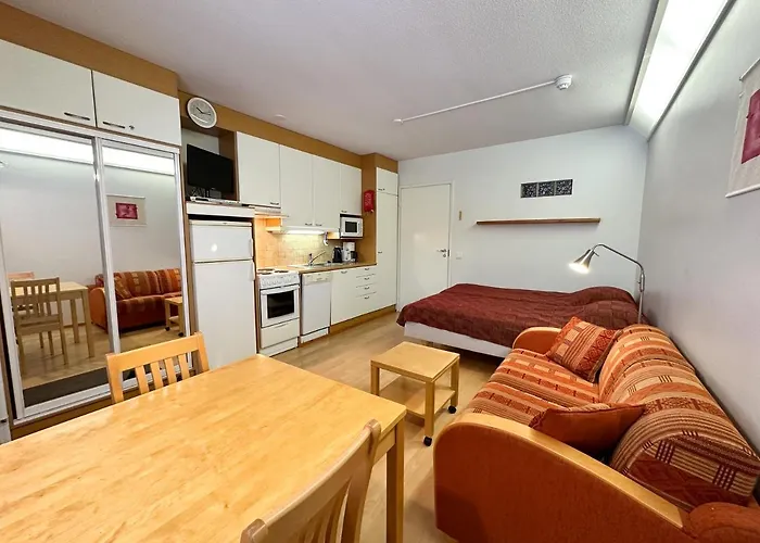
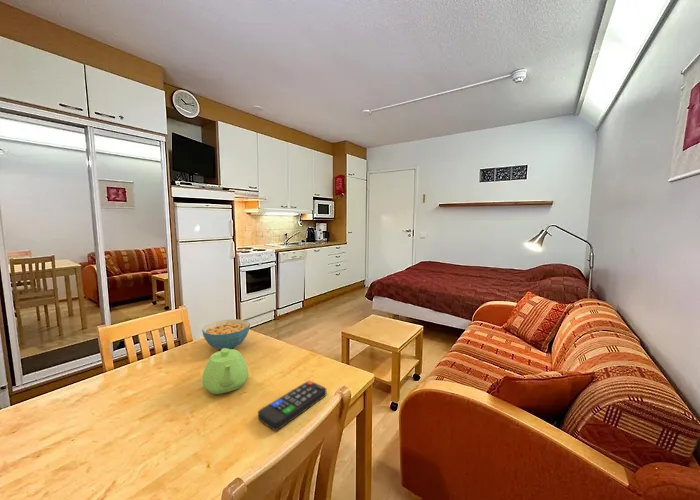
+ remote control [257,380,327,431]
+ teapot [201,348,249,395]
+ cereal bowl [201,318,251,350]
